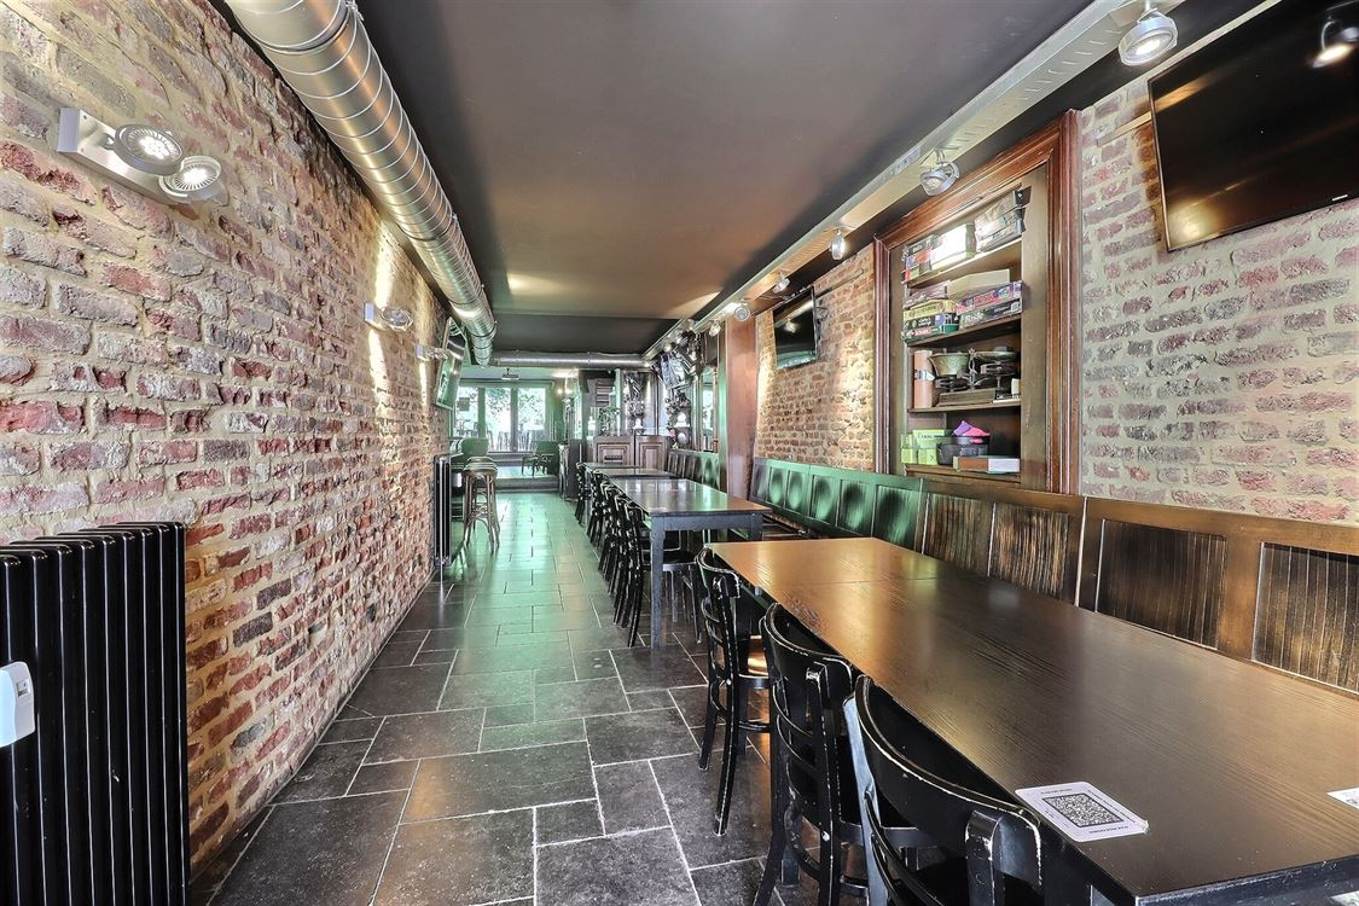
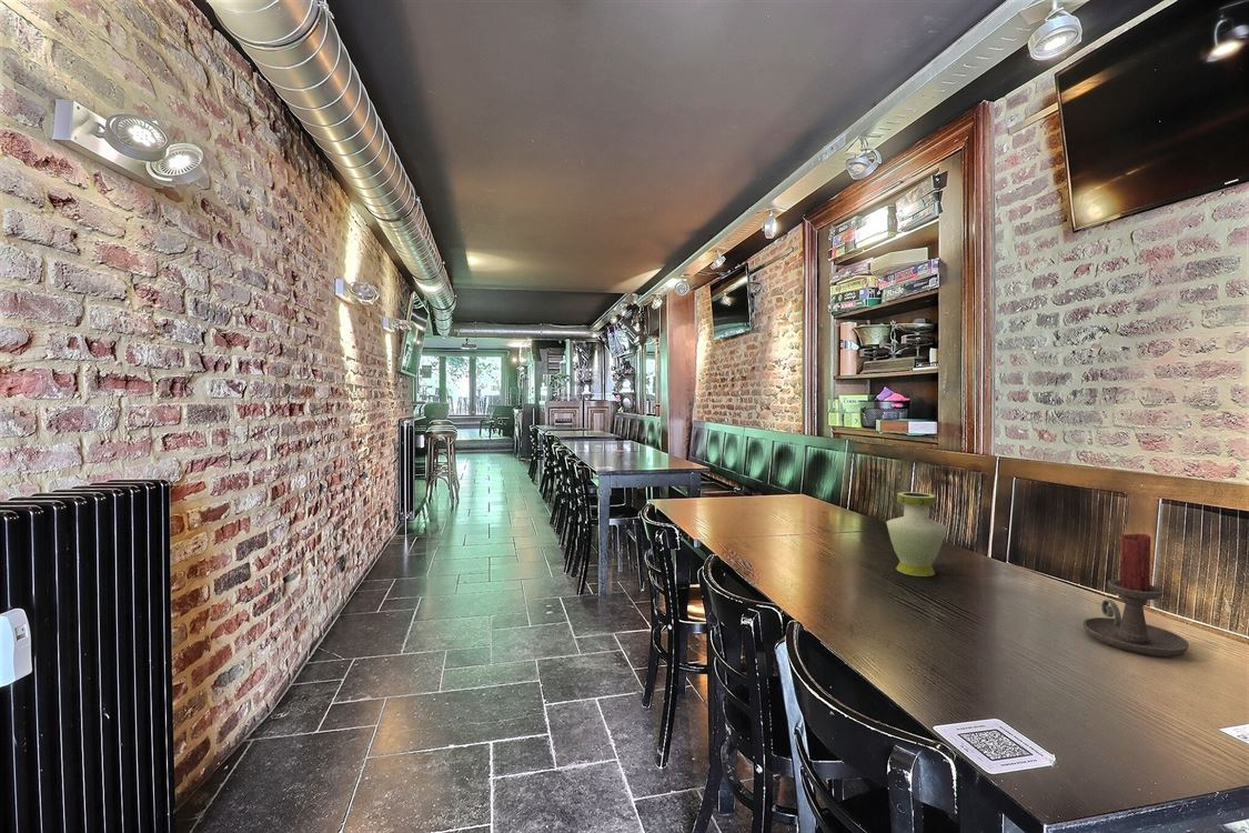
+ vase [885,491,948,578]
+ candle holder [1081,533,1190,658]
